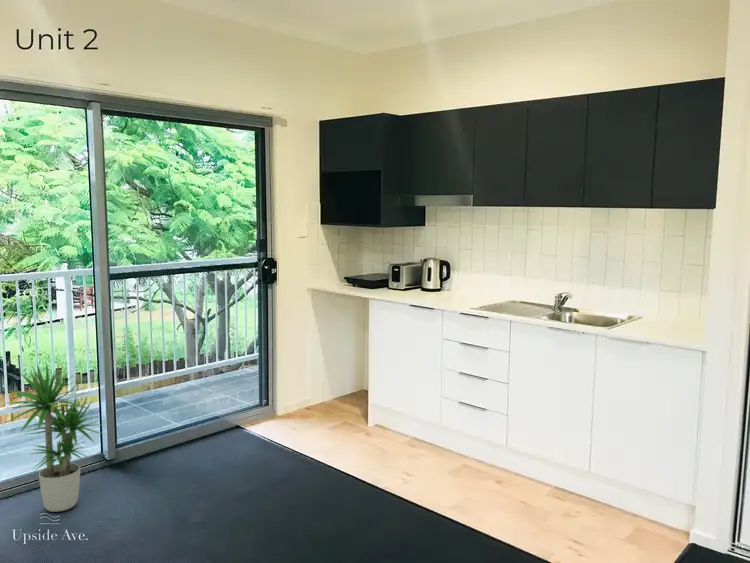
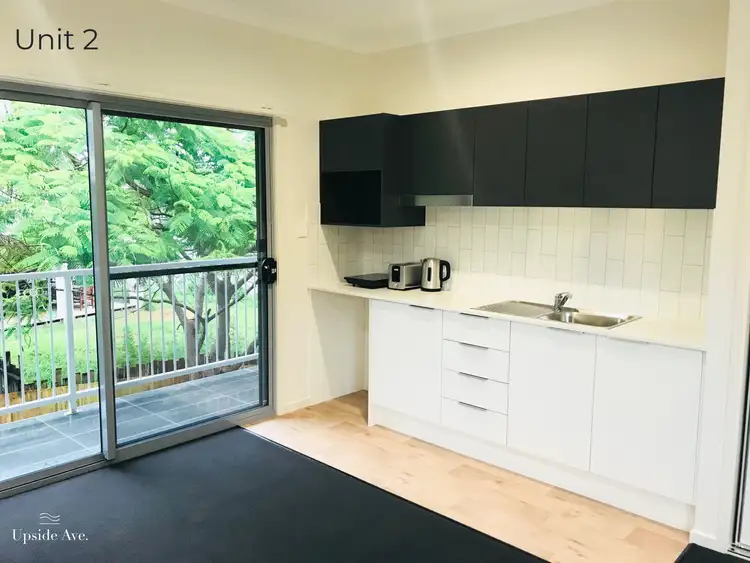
- potted plant [0,362,107,513]
